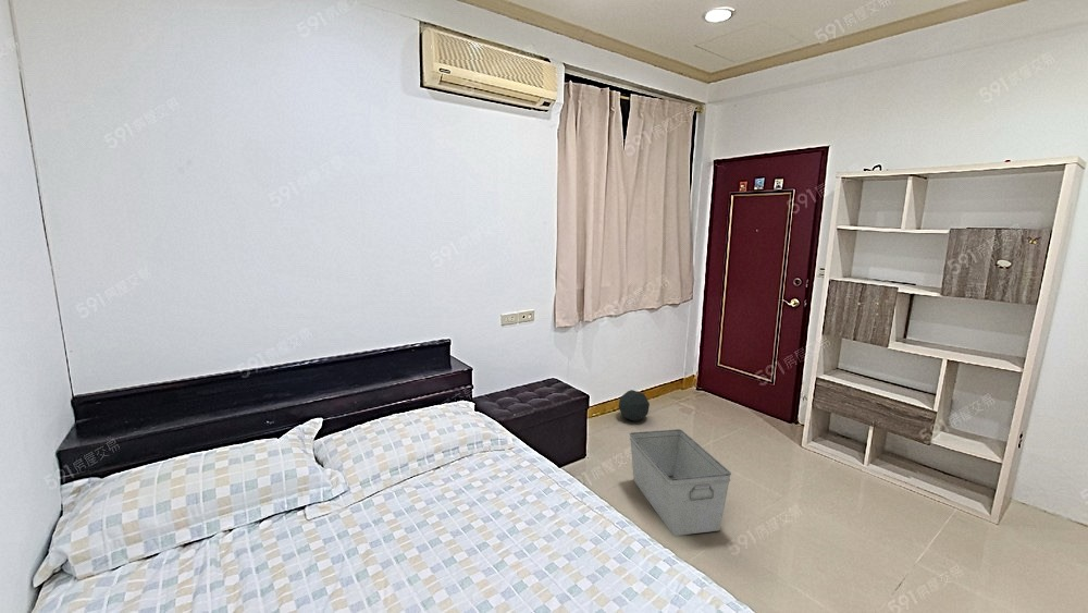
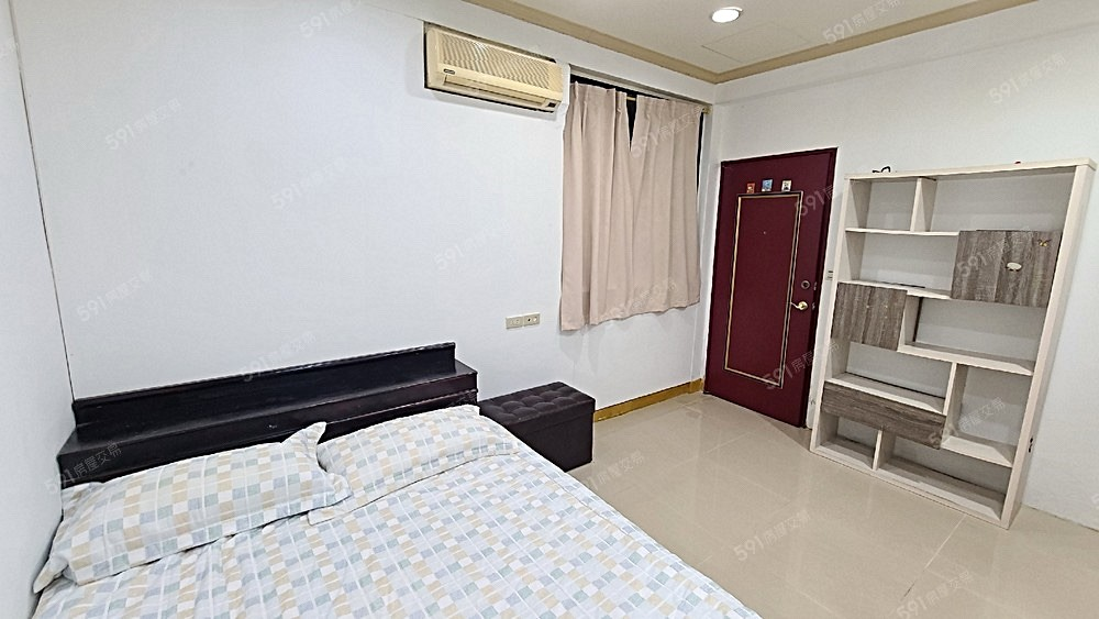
- storage bin [629,428,732,537]
- ball [617,389,651,422]
